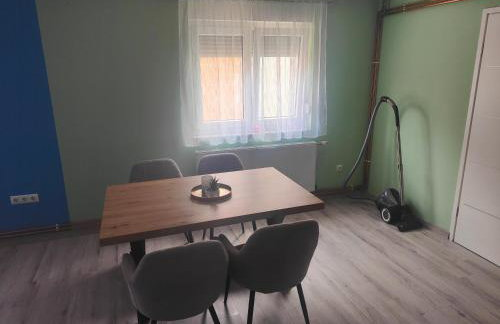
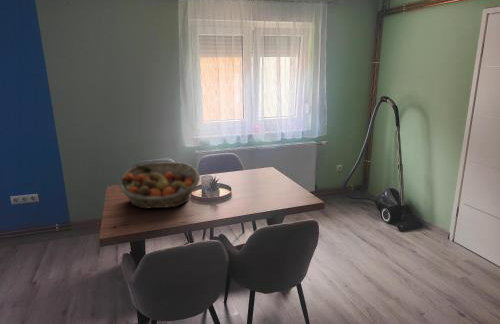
+ fruit basket [117,161,201,210]
